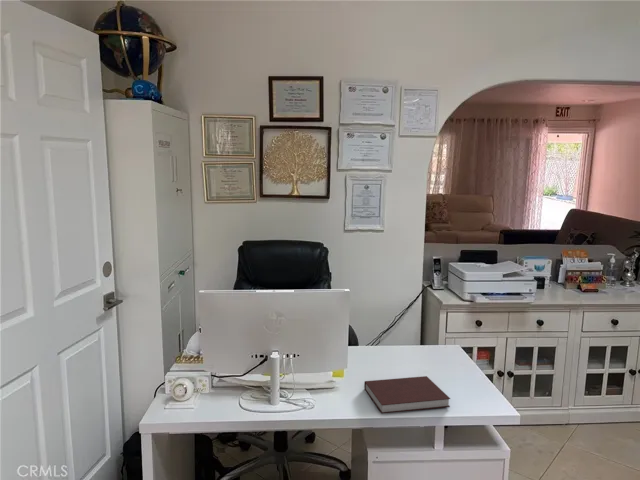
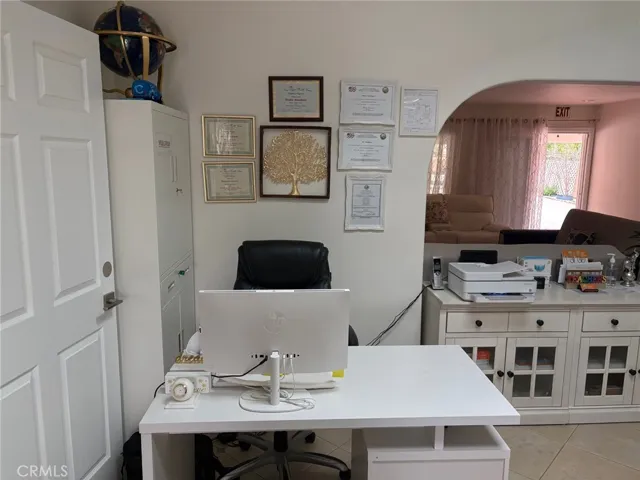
- notebook [363,375,451,414]
